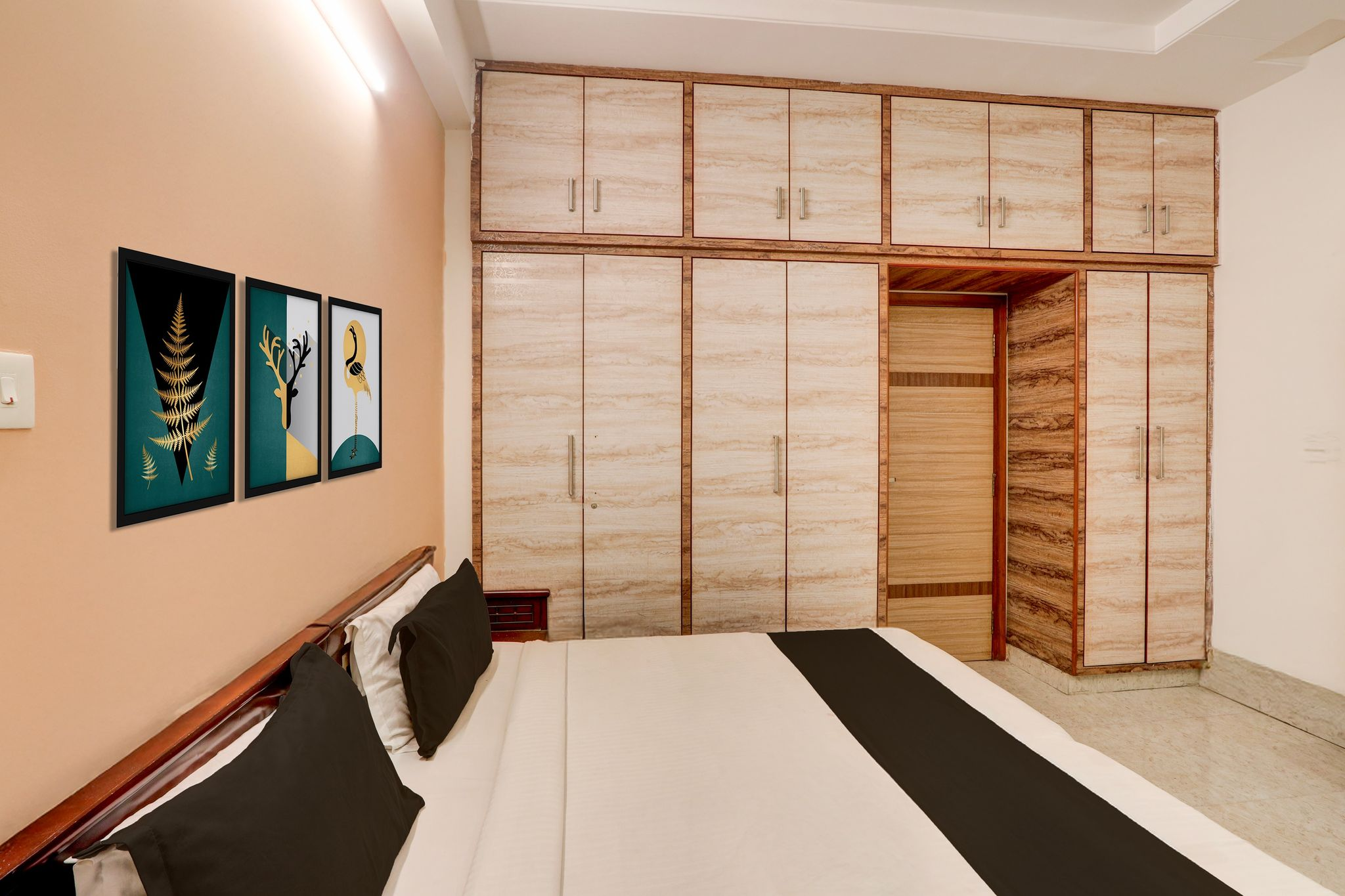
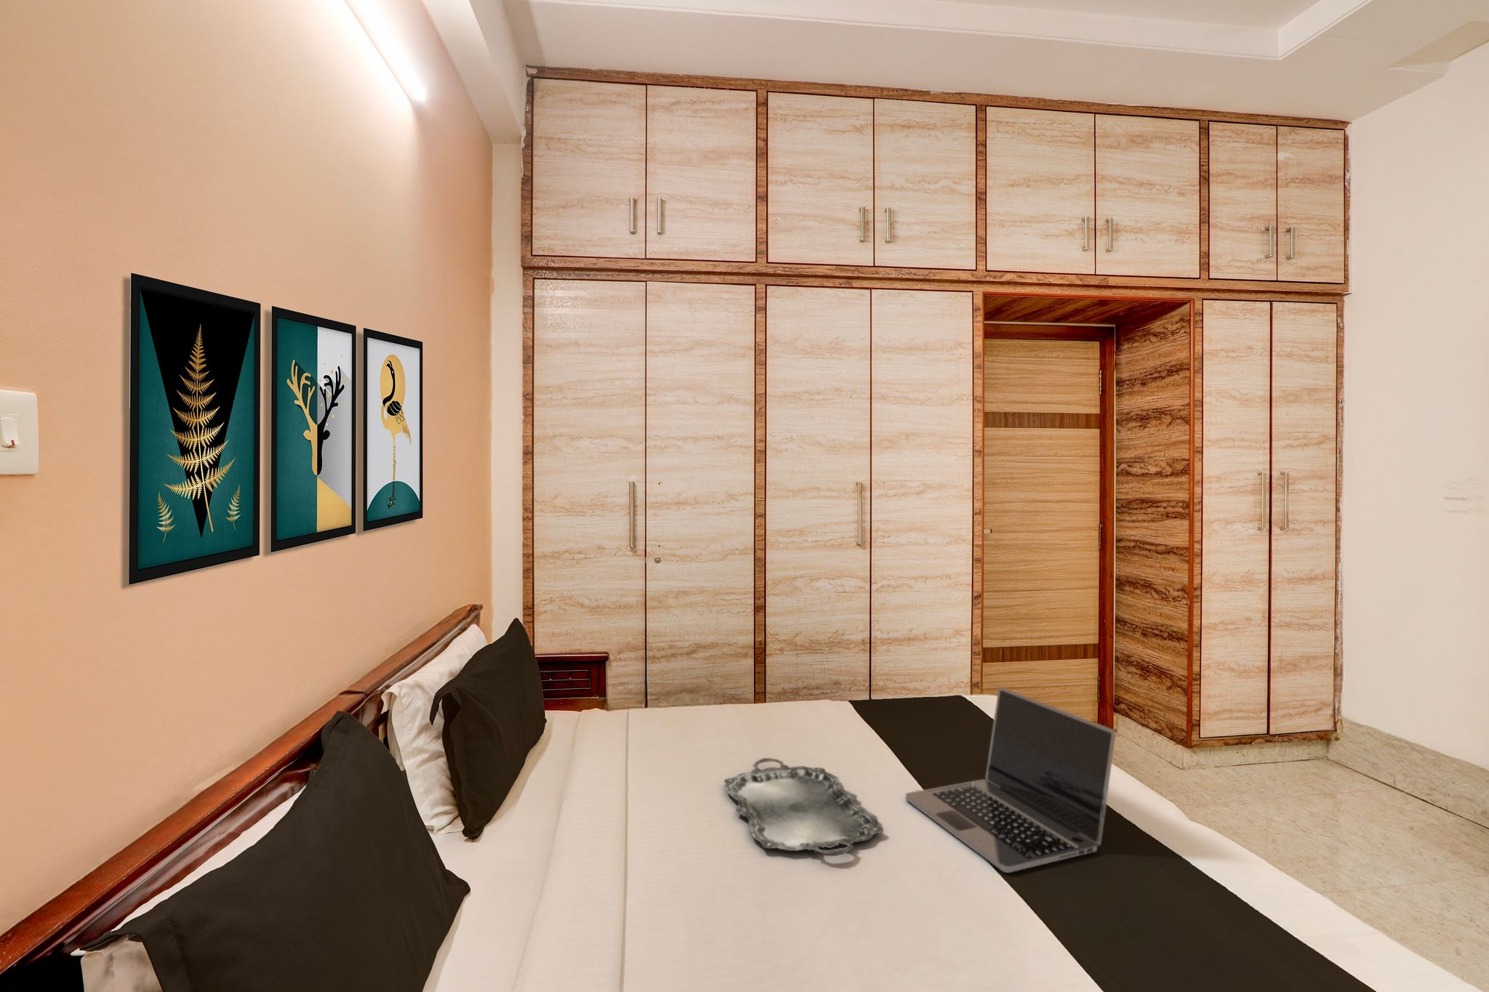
+ serving tray [723,757,885,856]
+ laptop [906,686,1116,874]
